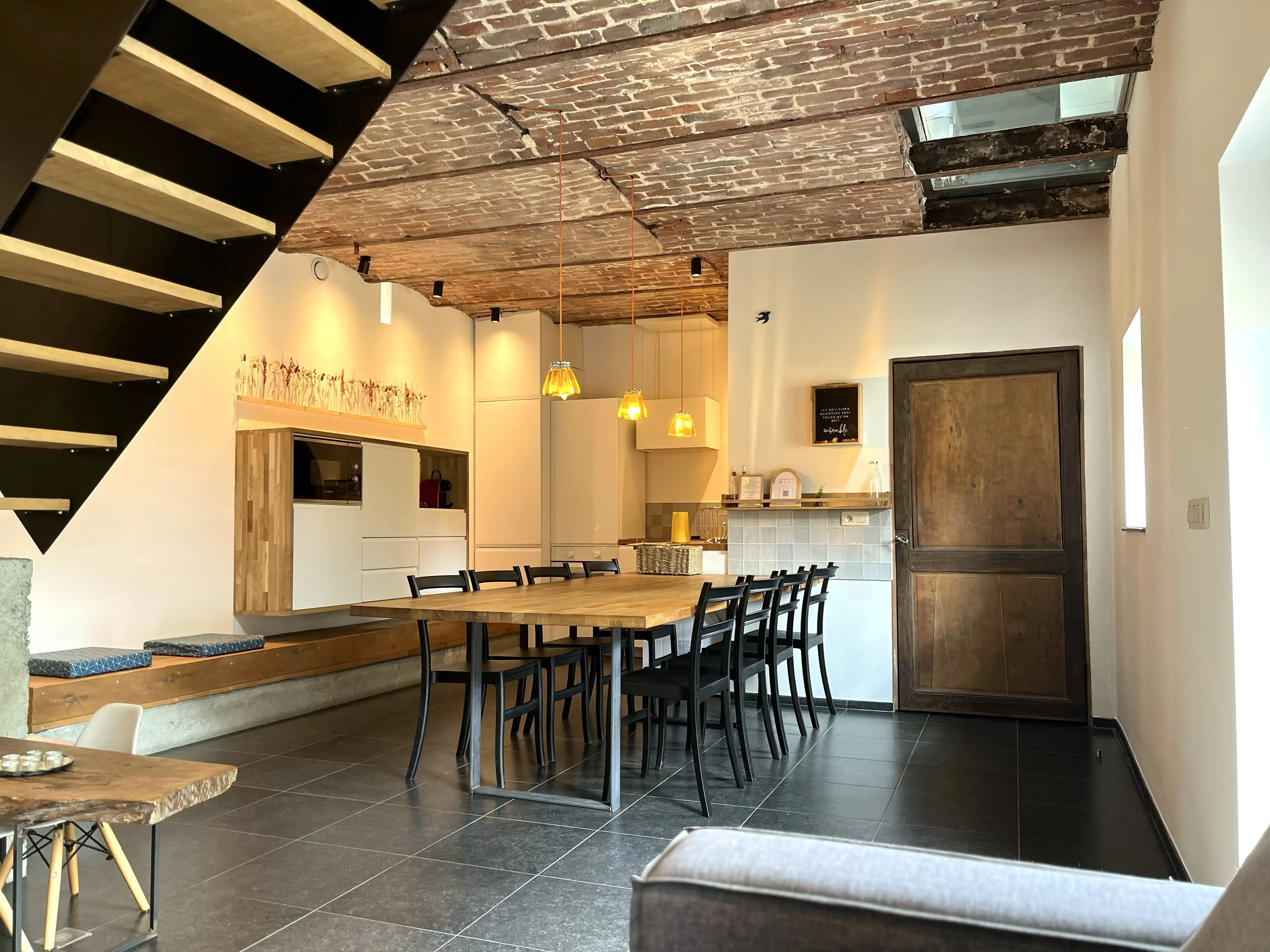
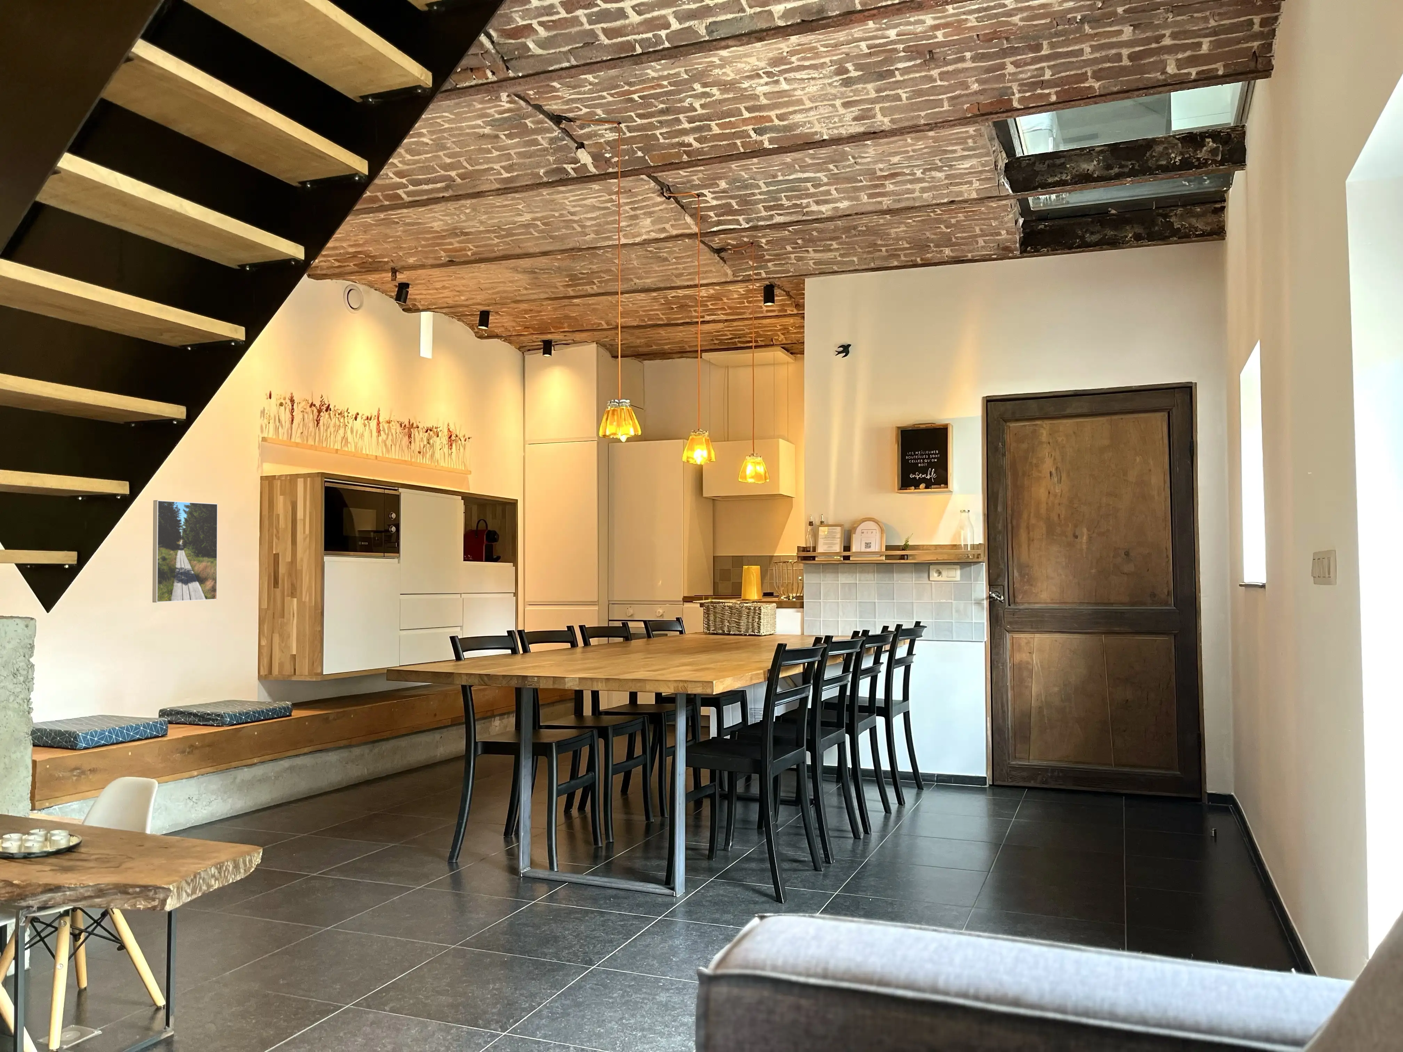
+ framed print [152,499,218,603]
